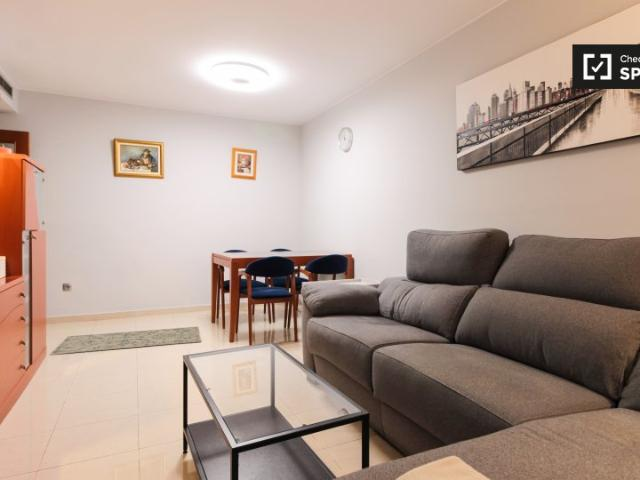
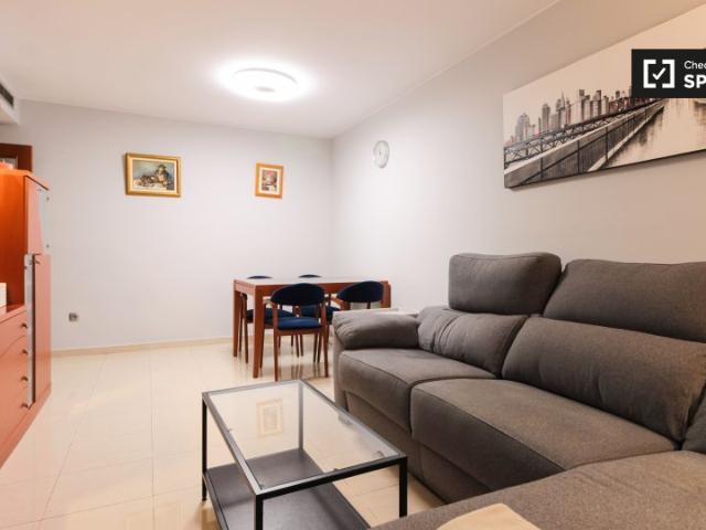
- rug [48,326,202,356]
